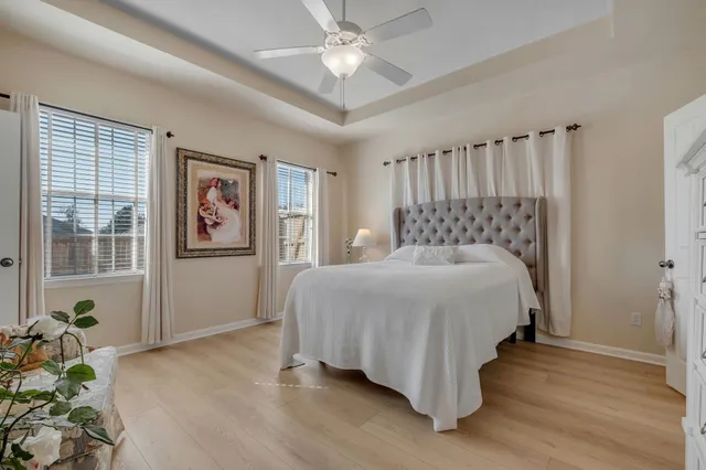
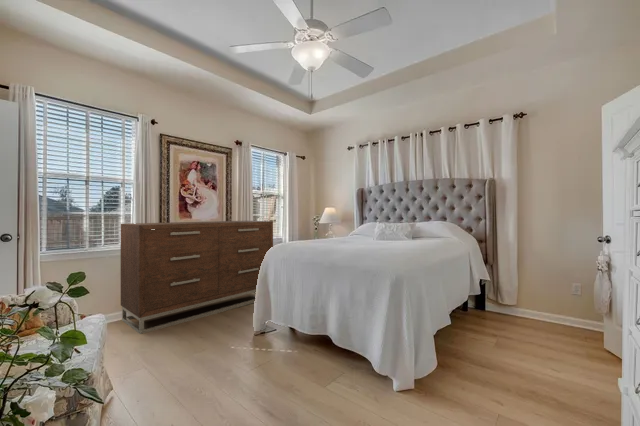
+ dresser [120,220,274,335]
